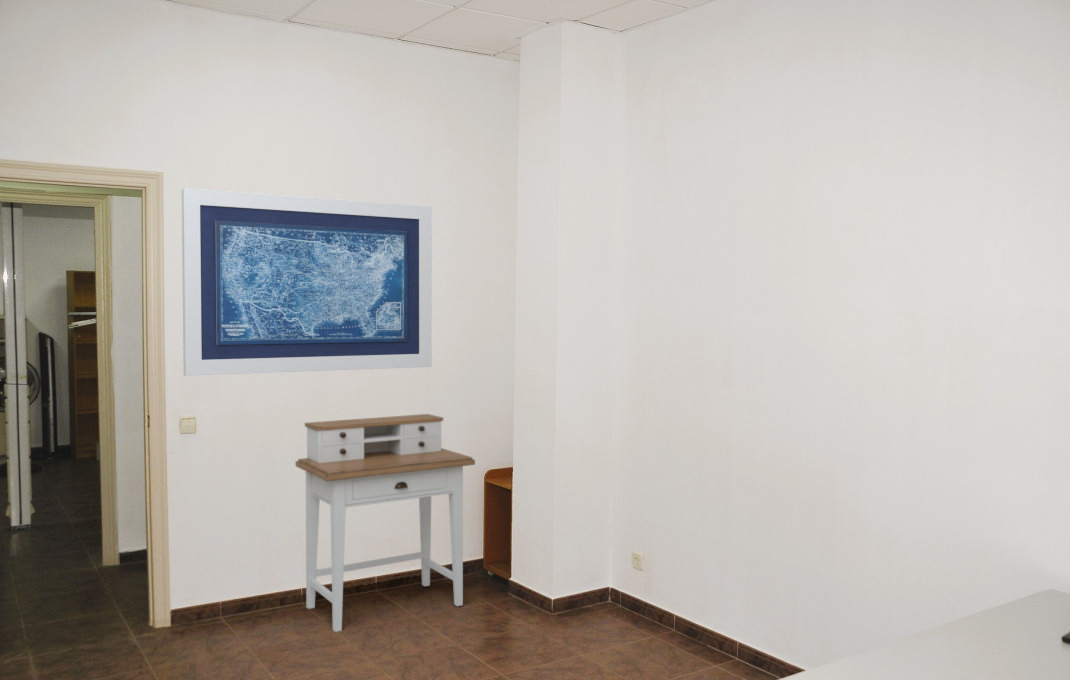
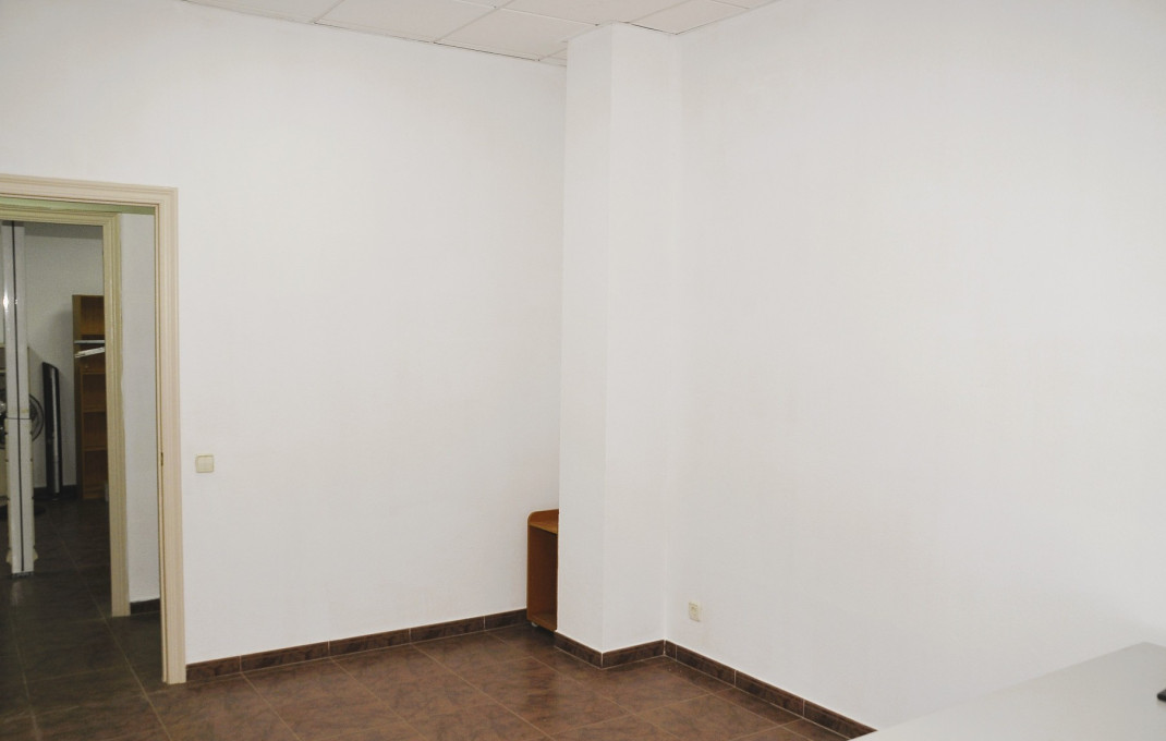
- desk [294,413,476,633]
- wall art [181,187,433,377]
